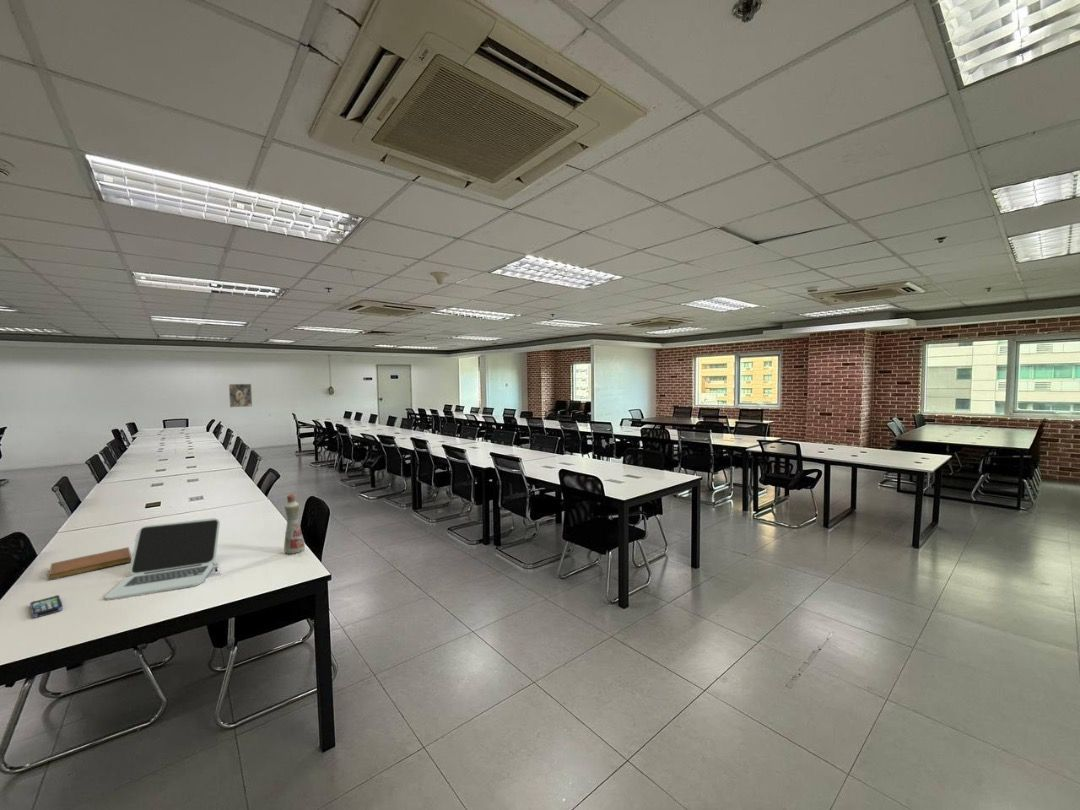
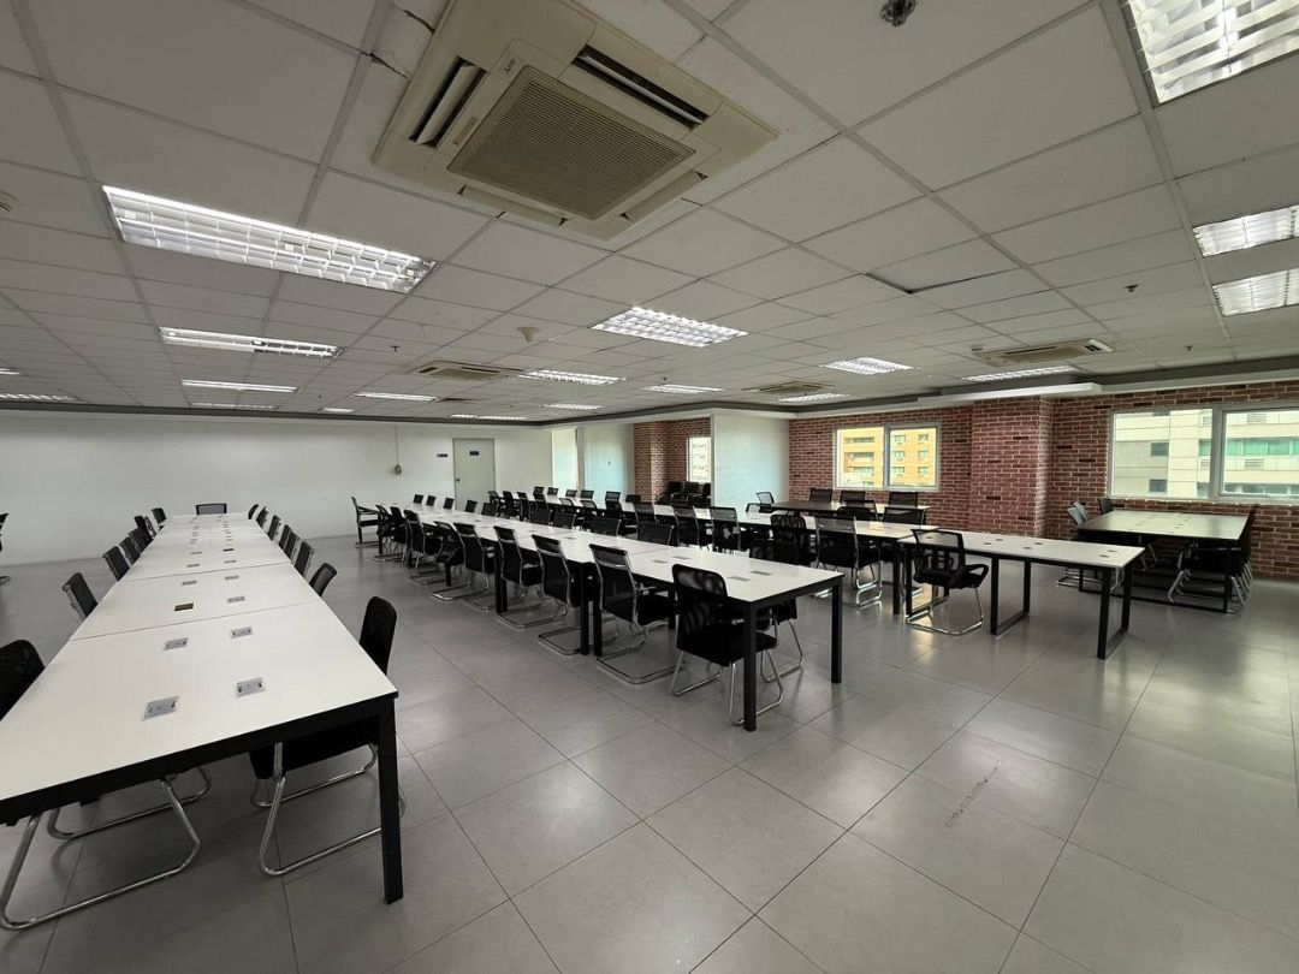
- bottle [283,493,306,555]
- laptop [104,517,221,601]
- smartphone [29,594,64,619]
- notebook [48,546,132,581]
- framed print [228,383,253,408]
